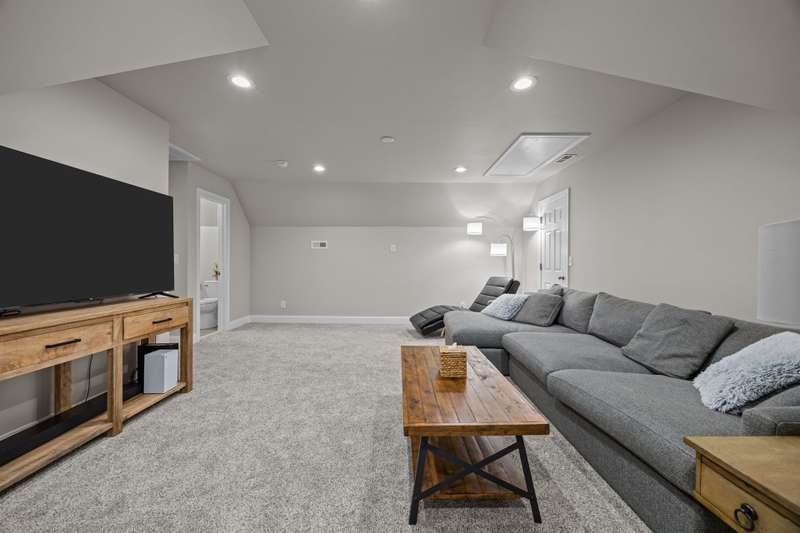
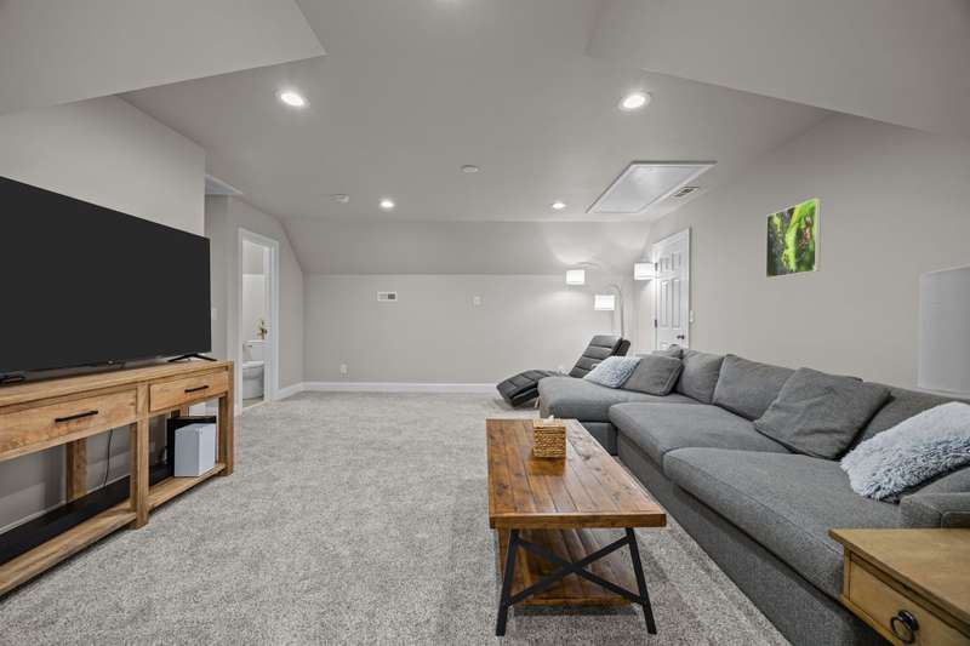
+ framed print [765,198,822,280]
